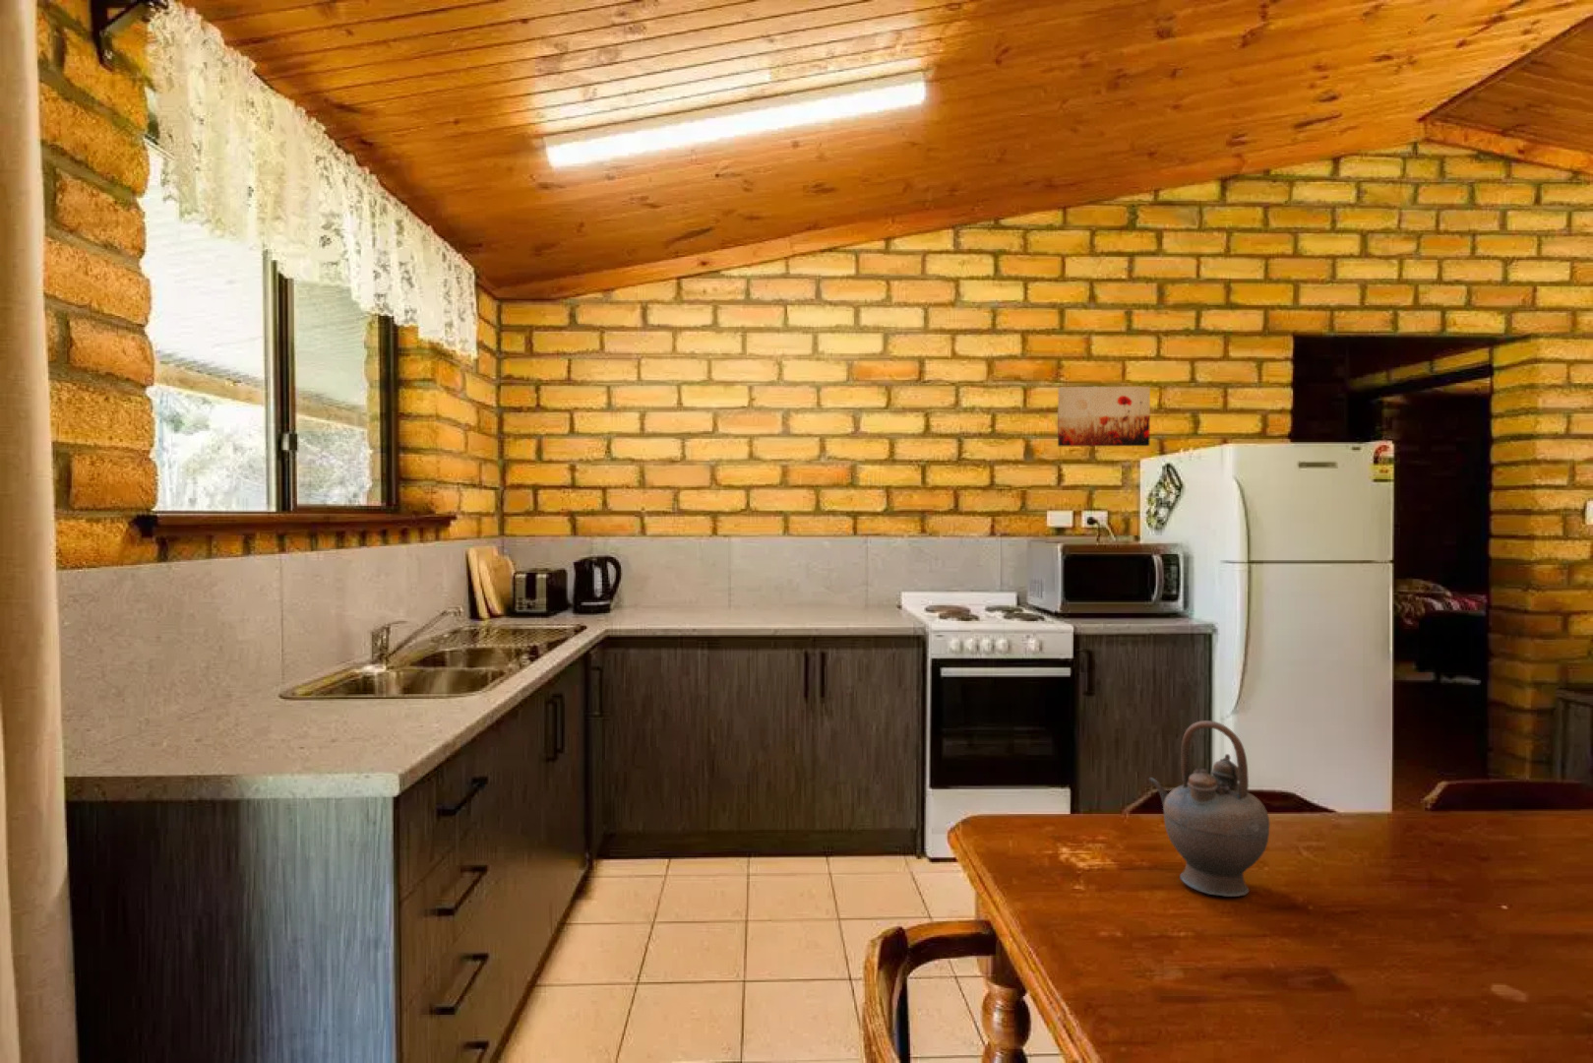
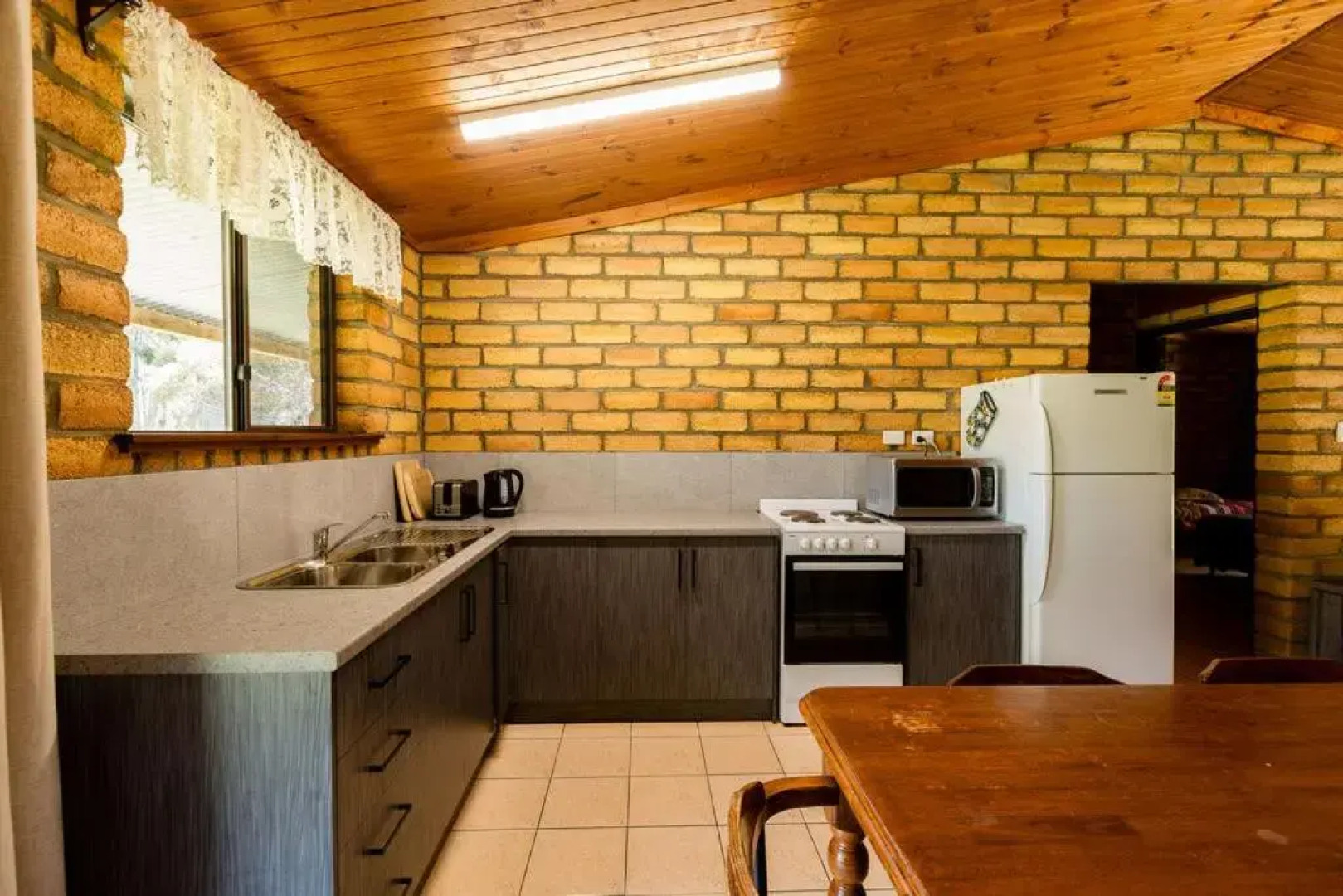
- wall art [1057,386,1152,447]
- teapot [1146,719,1270,898]
